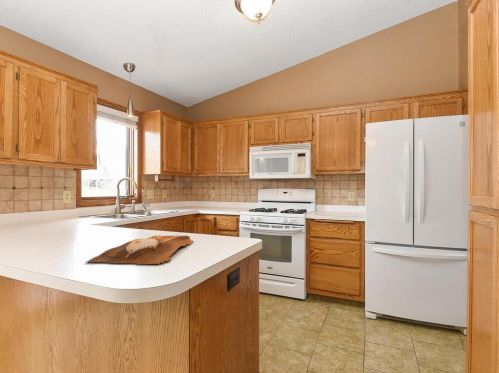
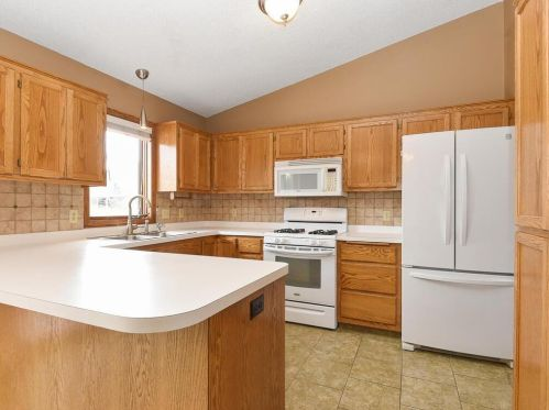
- cutting board [84,234,194,265]
